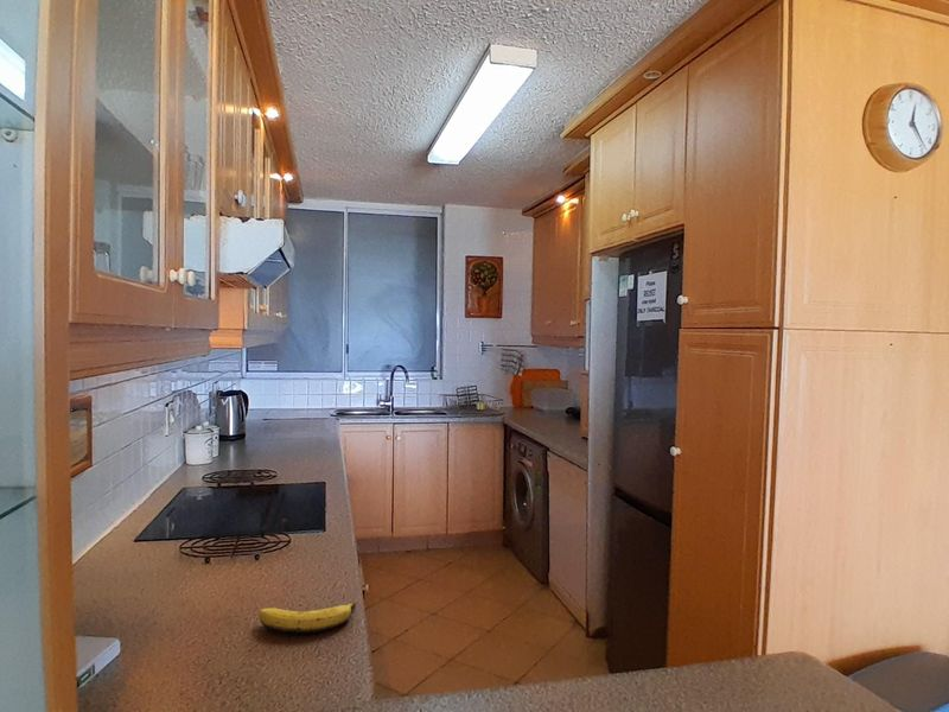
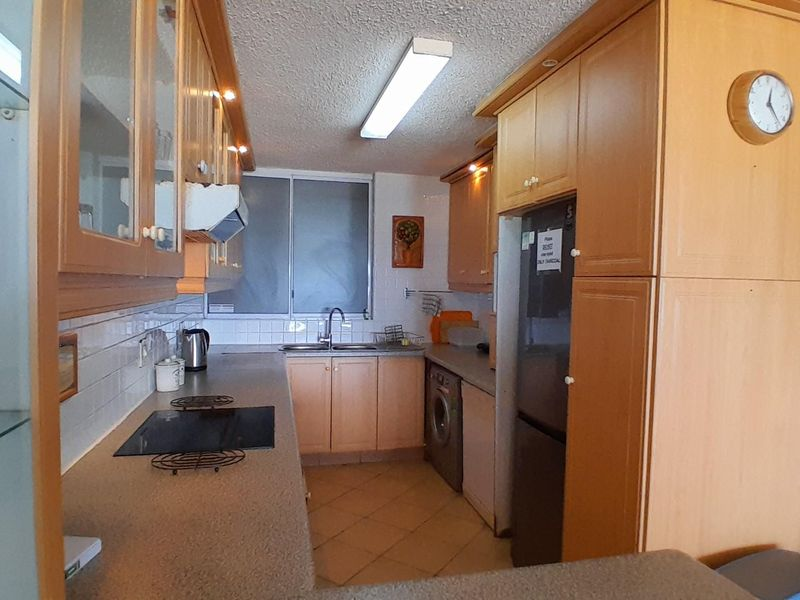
- banana [257,600,357,635]
